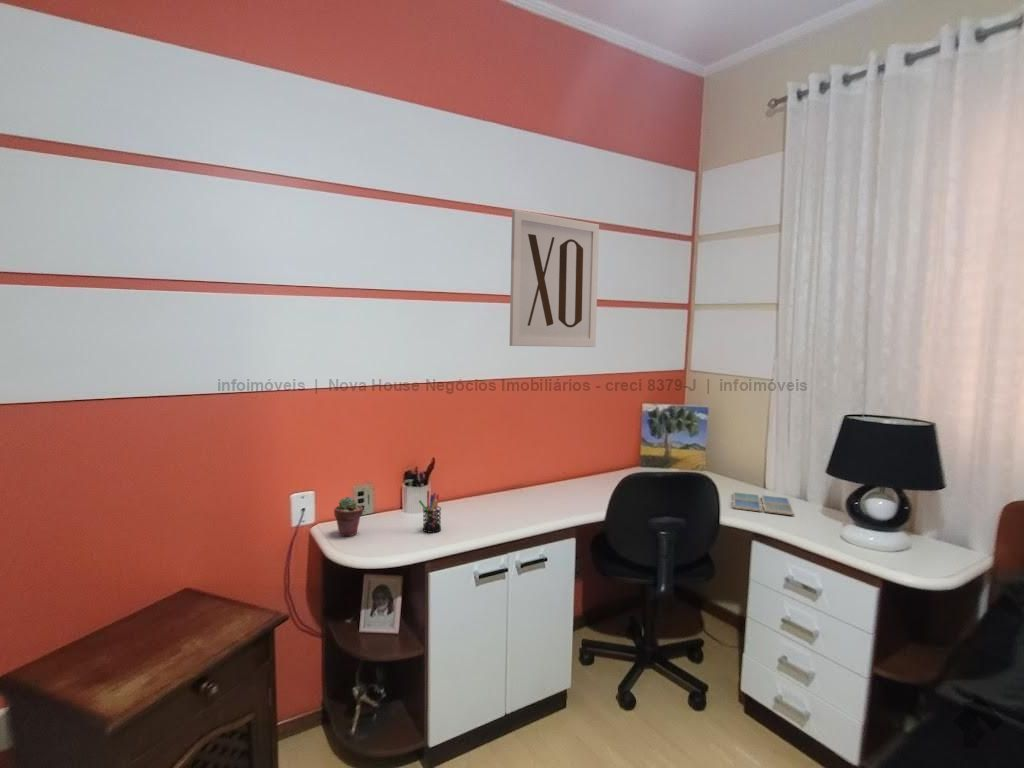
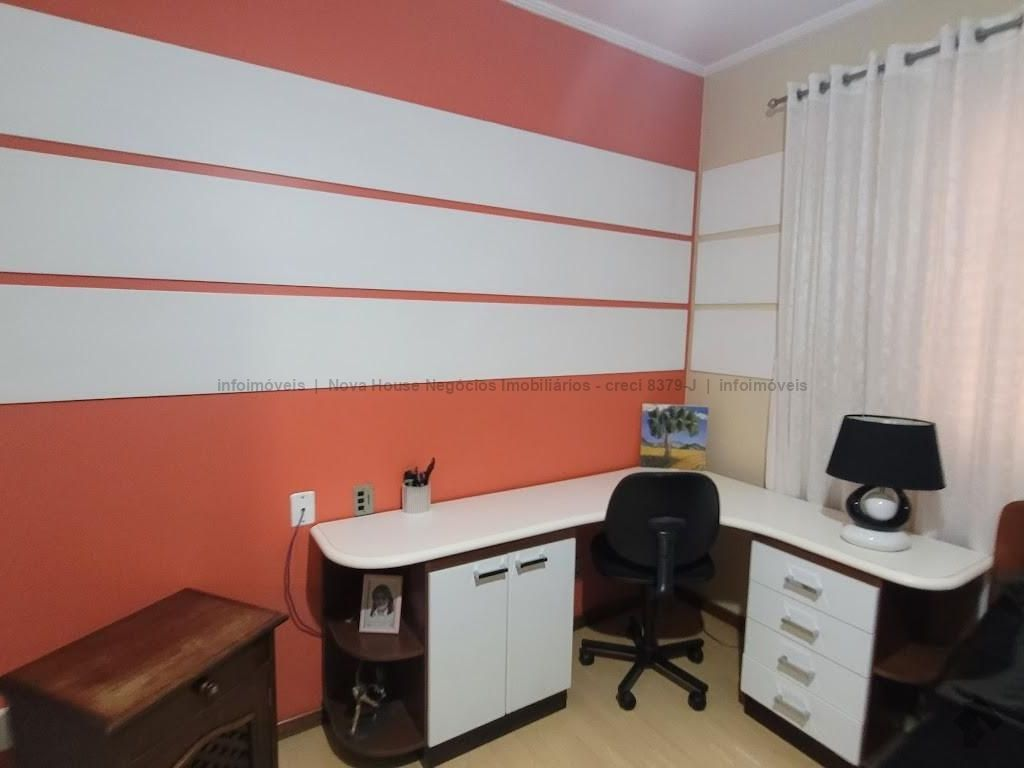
- pen holder [418,490,442,534]
- drink coaster [732,491,795,516]
- wall art [509,209,600,348]
- potted succulent [333,496,364,537]
